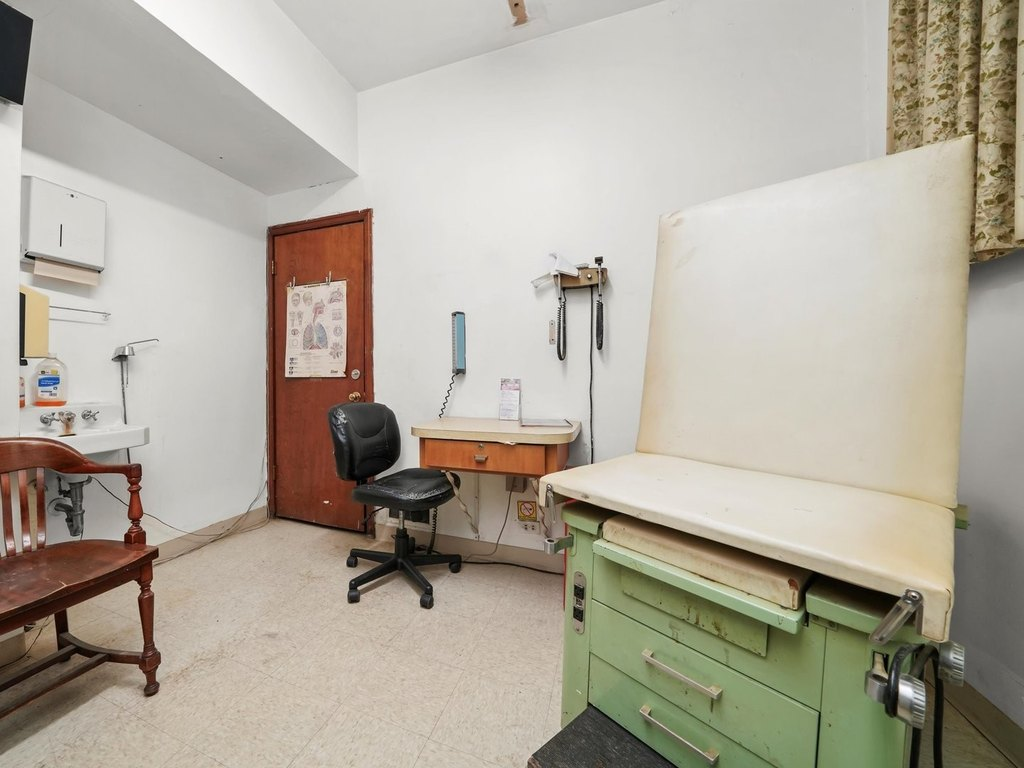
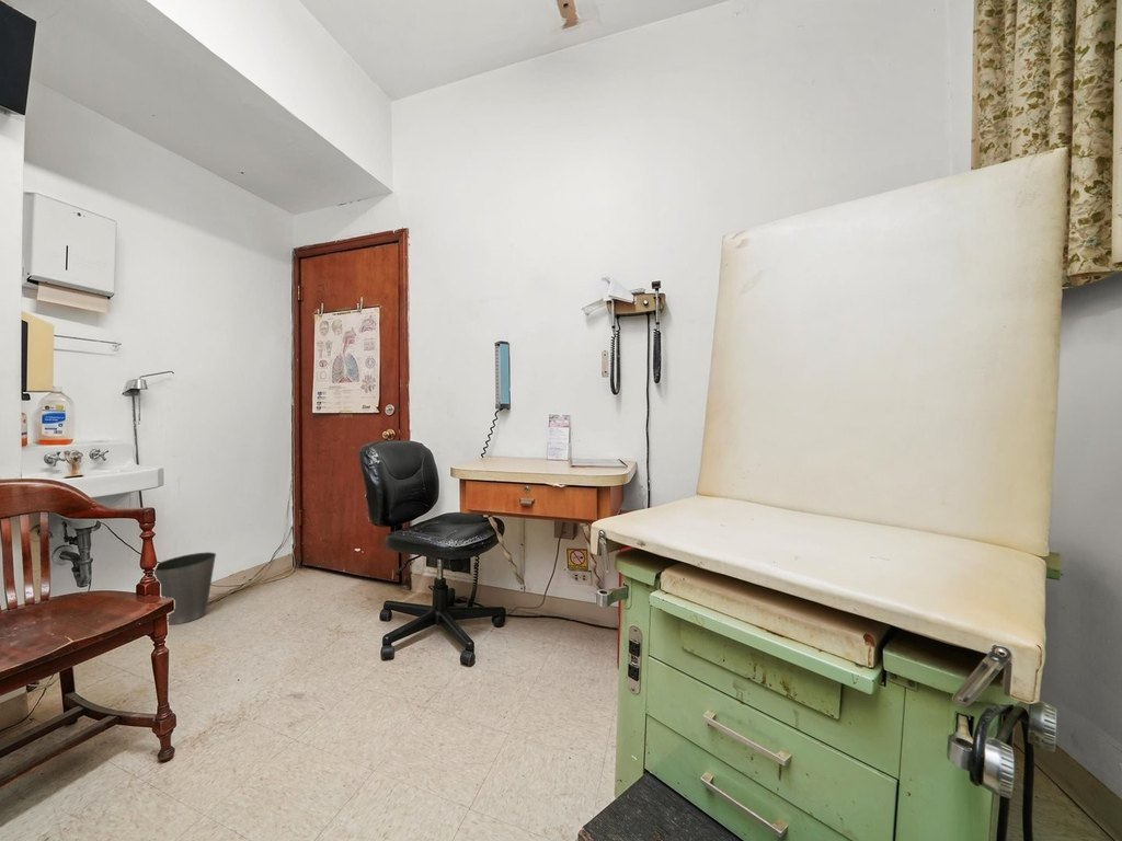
+ waste basket [153,551,217,625]
